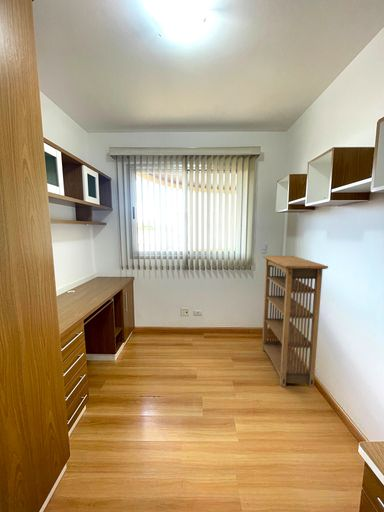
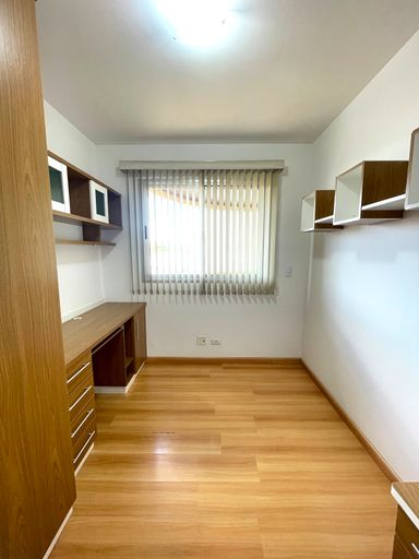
- bookshelf [261,255,329,388]
